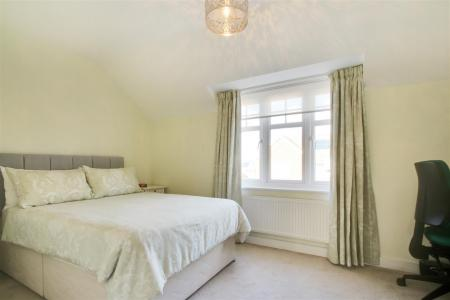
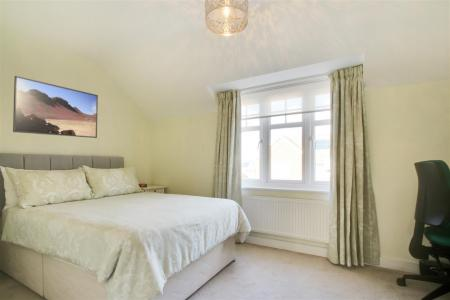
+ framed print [12,75,99,139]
